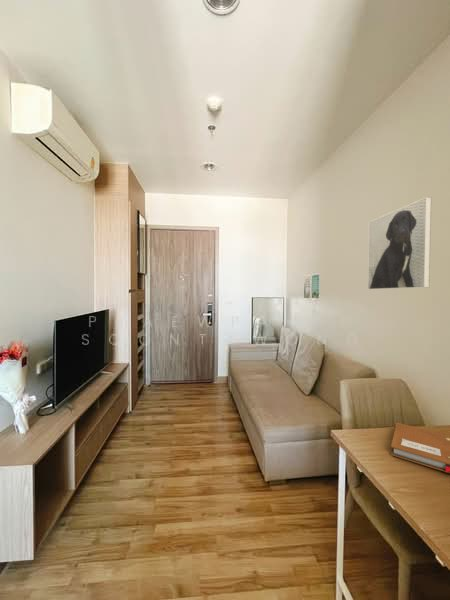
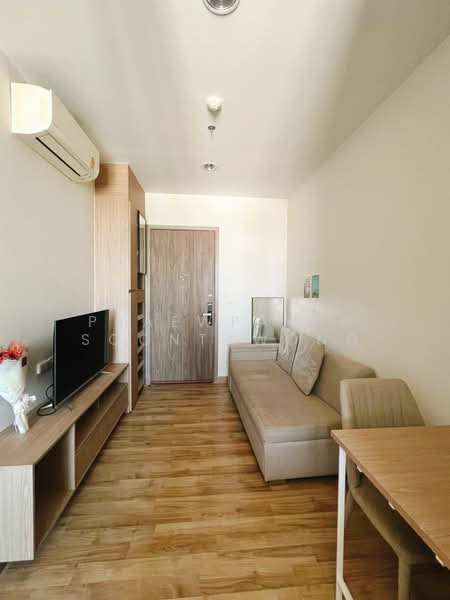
- notebook [390,422,450,474]
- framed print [367,196,432,291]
